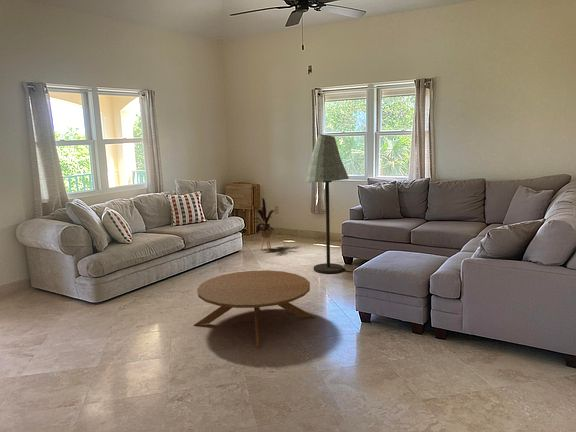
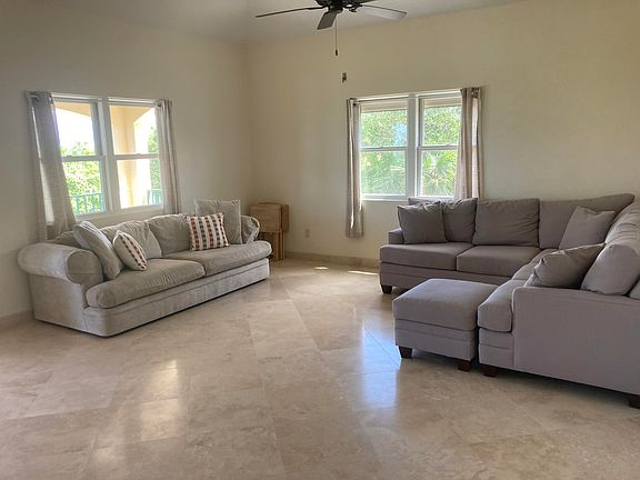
- coffee table [193,269,316,348]
- house plant [250,197,277,252]
- floor lamp [305,133,350,274]
